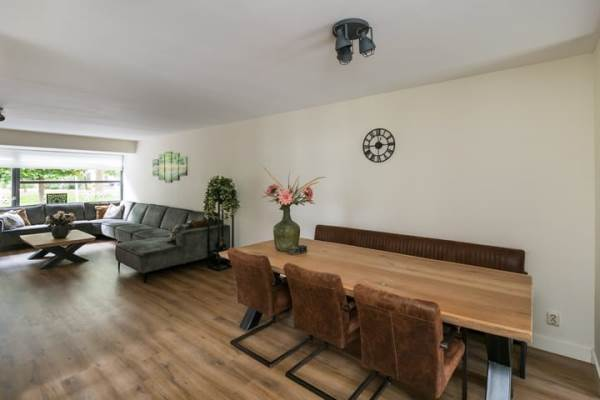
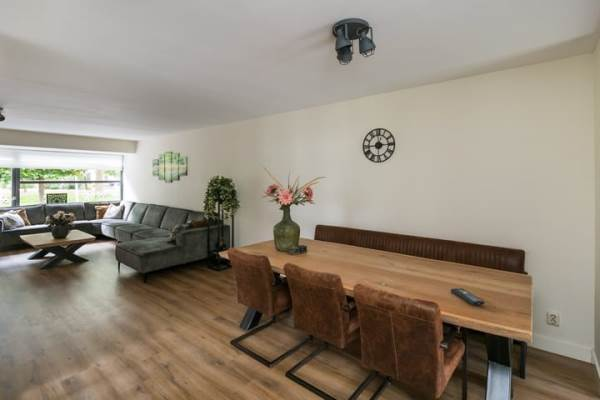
+ remote control [450,287,486,306]
